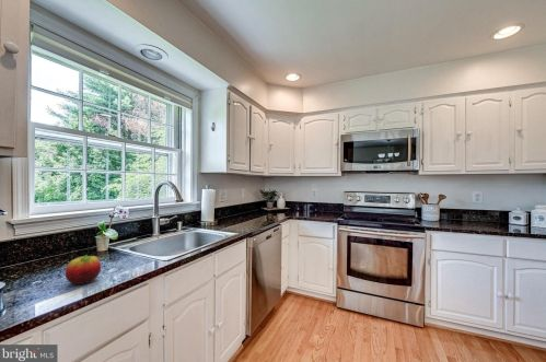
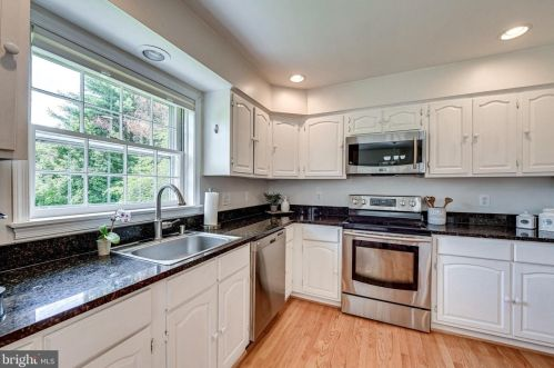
- fruit [65,254,102,285]
